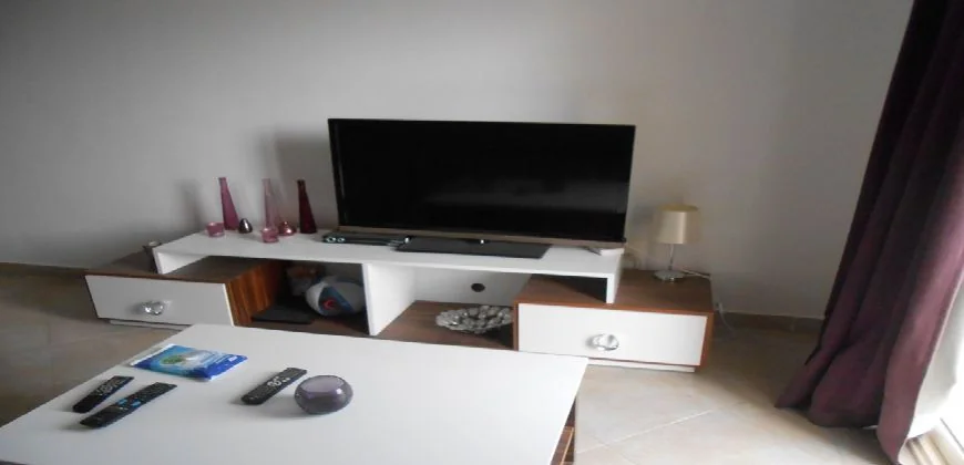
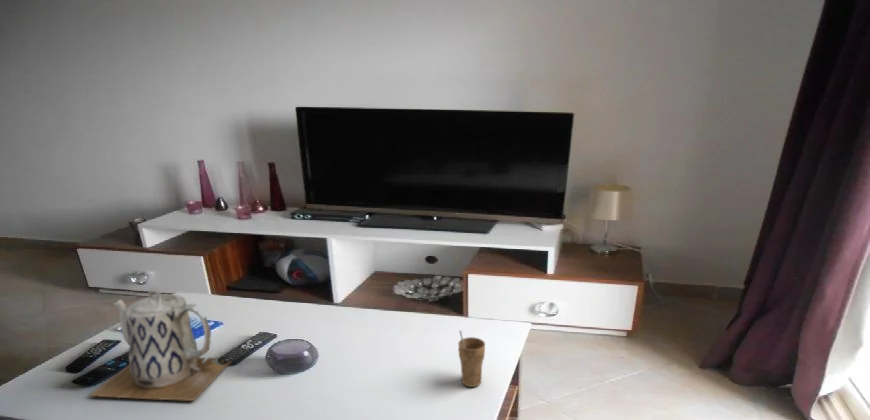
+ cup [457,329,486,388]
+ teapot [87,288,232,402]
